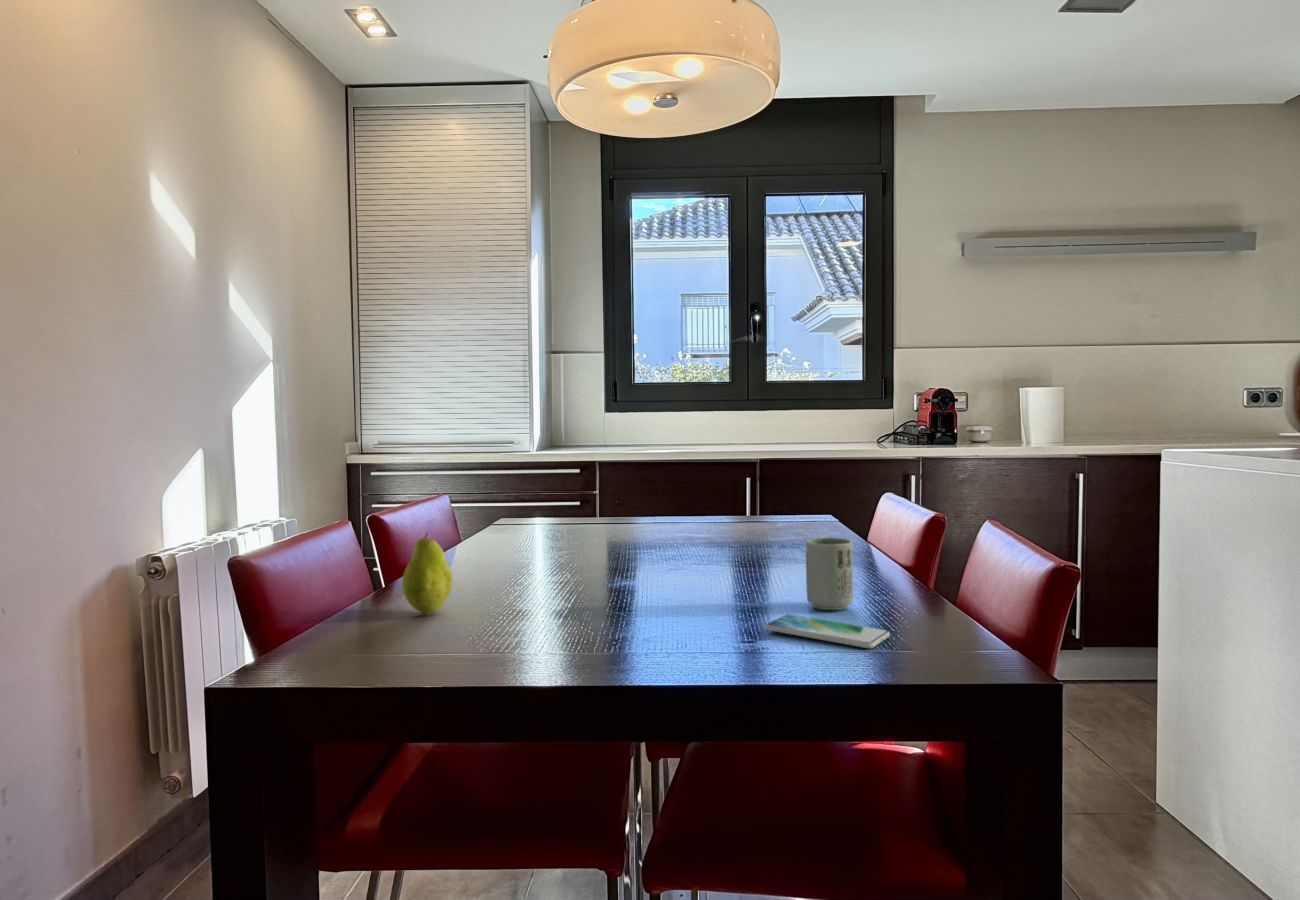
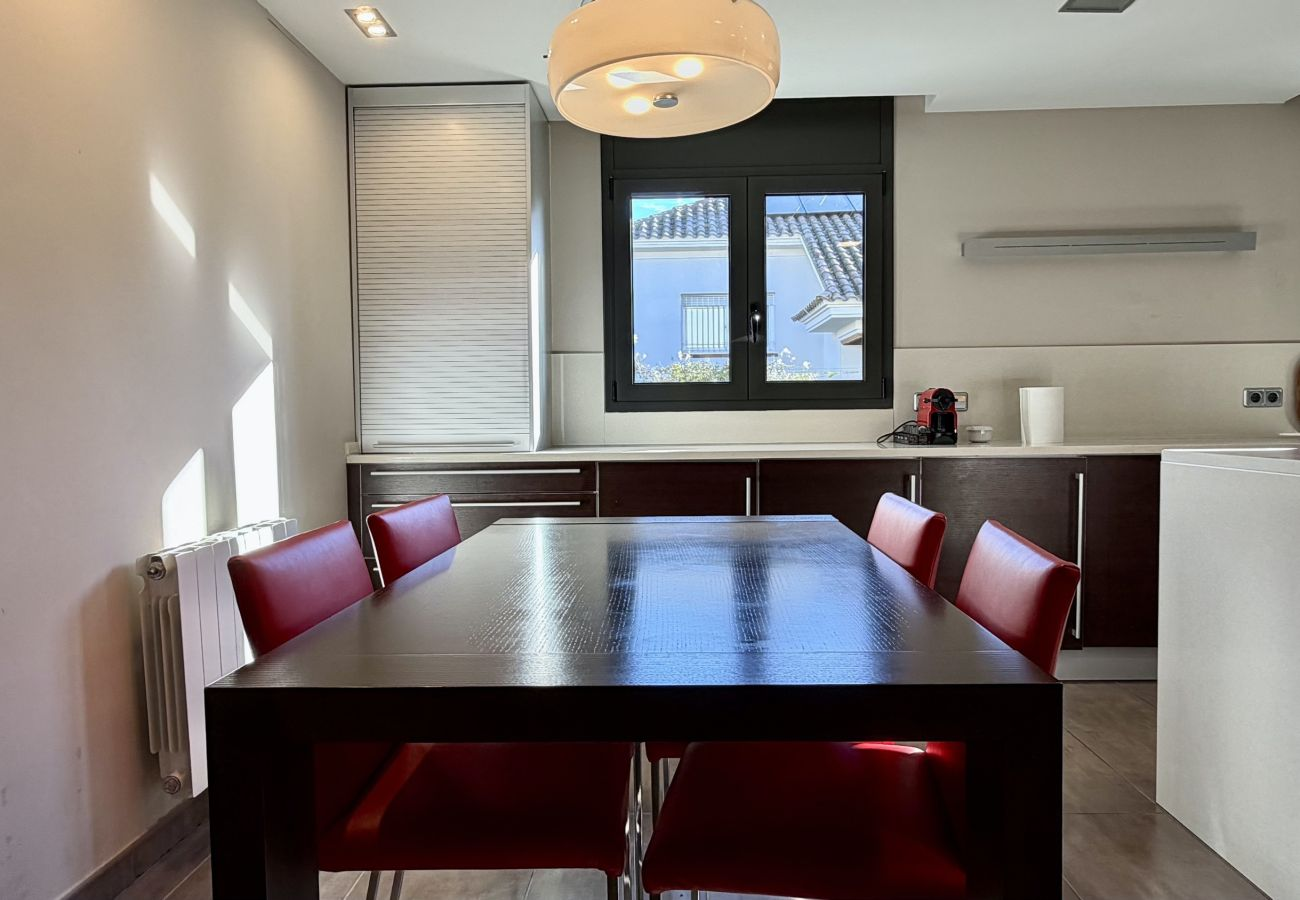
- fruit [401,532,454,616]
- smartphone [764,613,891,649]
- cup [805,536,854,611]
